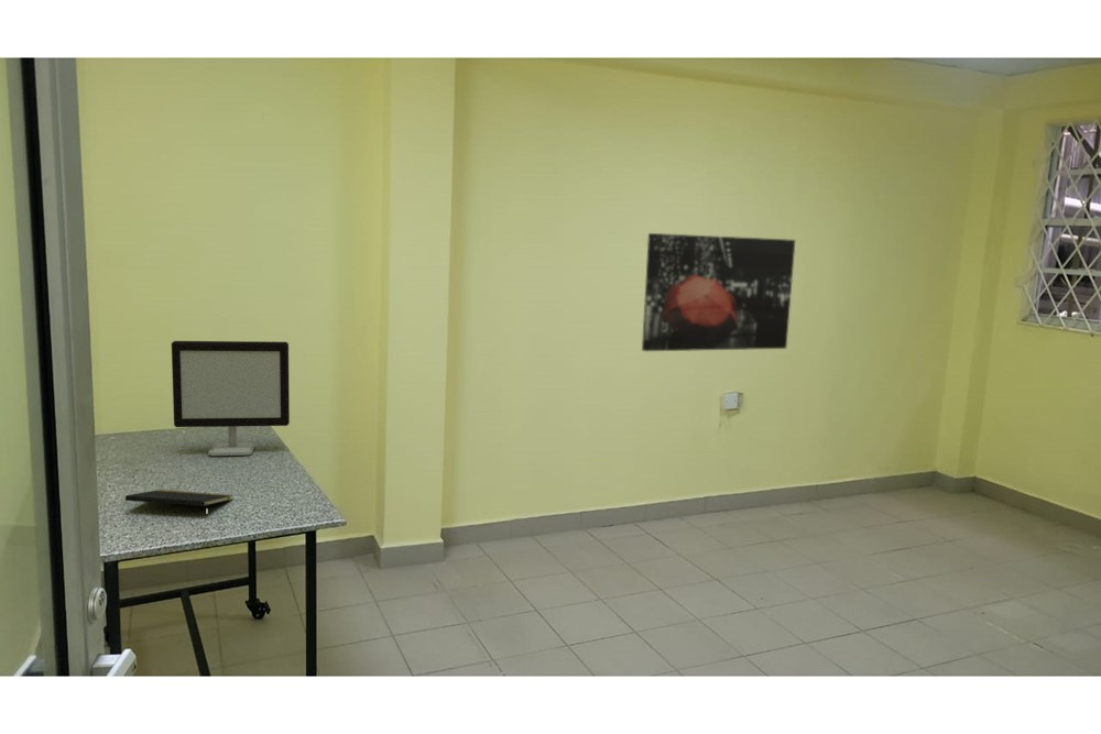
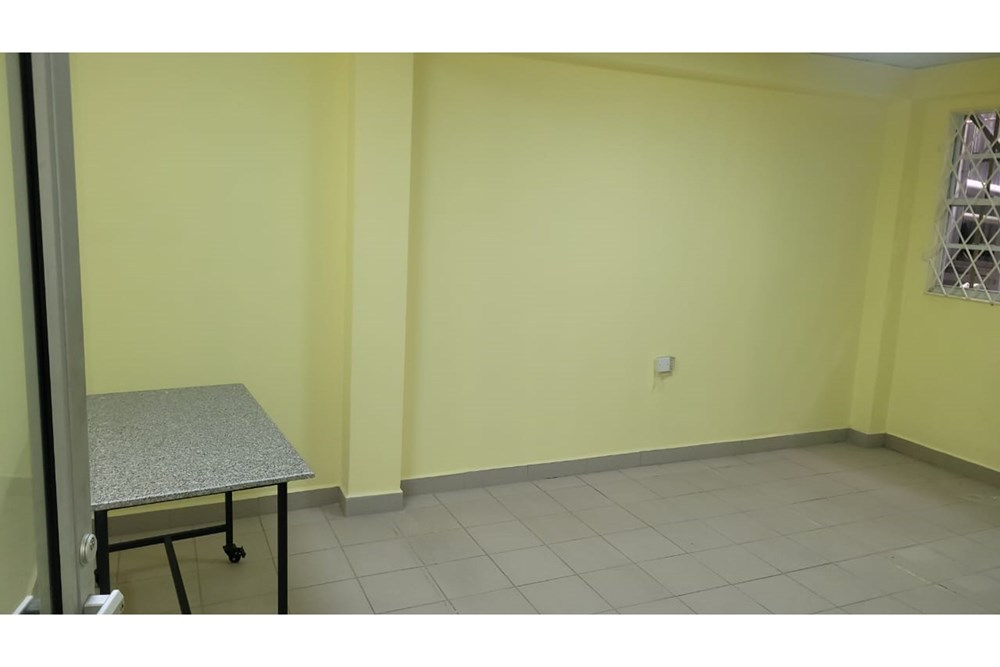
- computer monitor [171,340,291,457]
- notepad [124,489,233,518]
- wall art [641,232,796,352]
